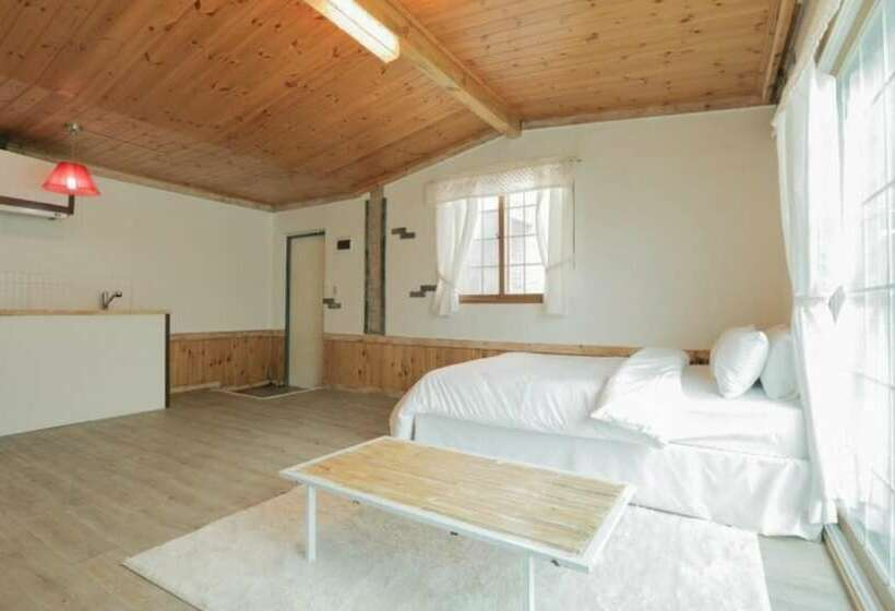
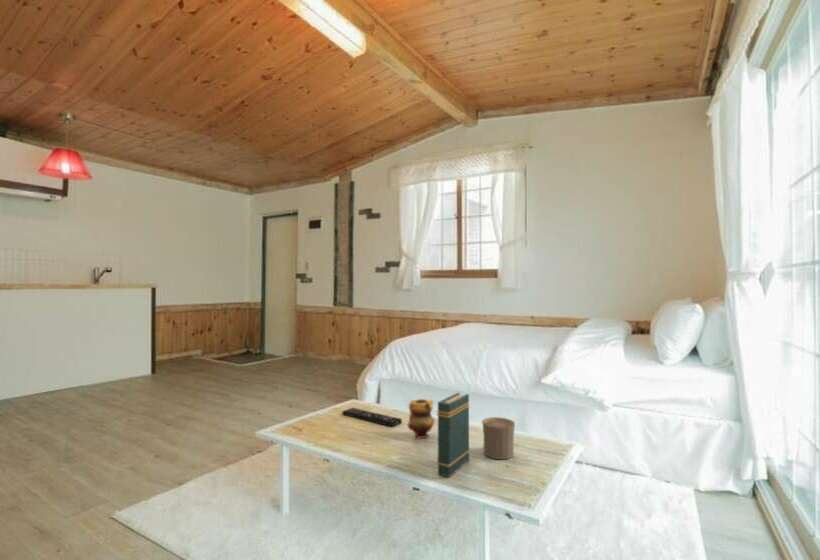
+ book [435,392,470,478]
+ cup [481,416,516,460]
+ remote control [341,407,403,427]
+ teapot [406,398,436,439]
